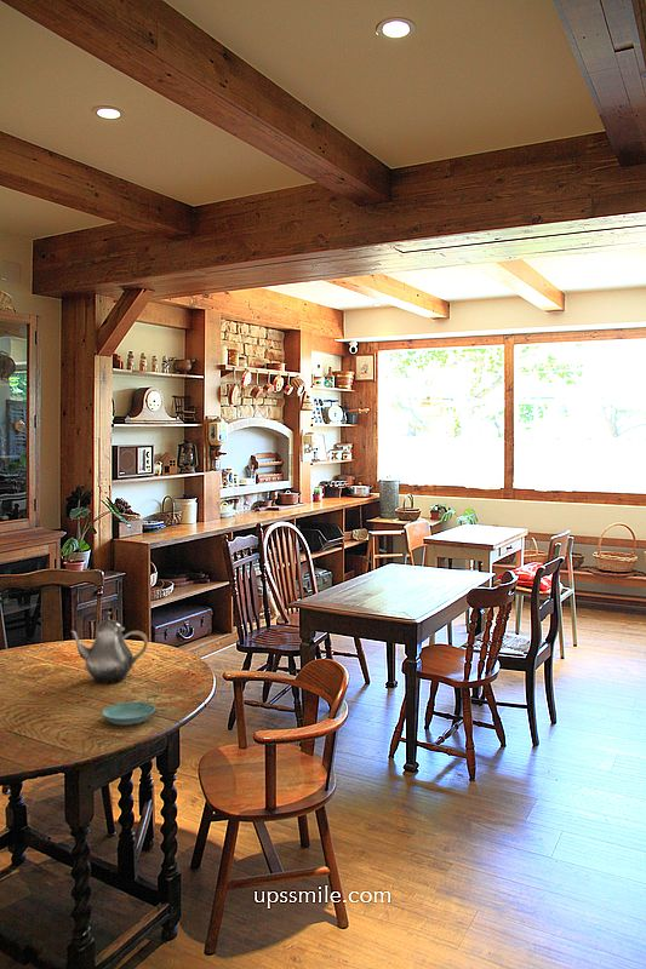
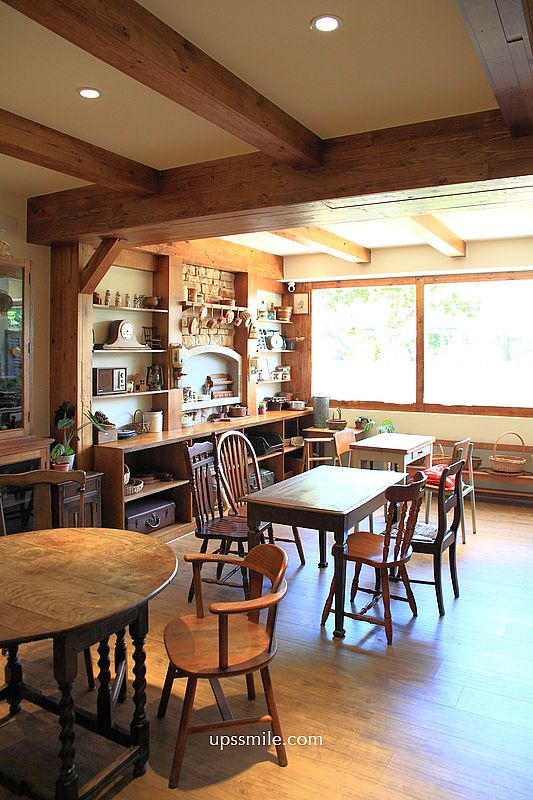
- teapot [69,610,149,684]
- saucer [102,701,156,727]
